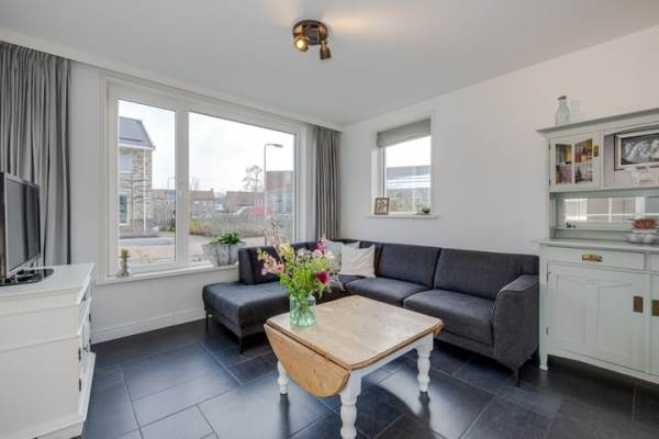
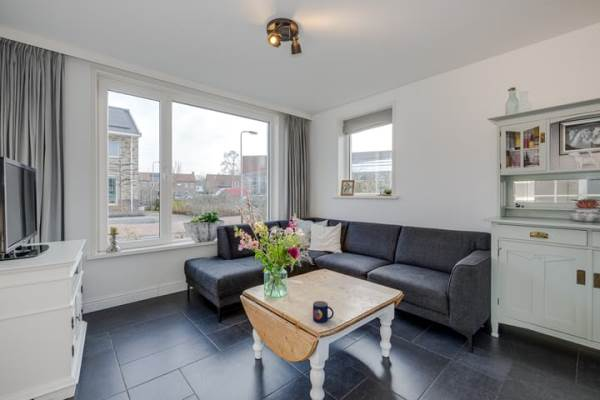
+ mug [312,300,335,324]
